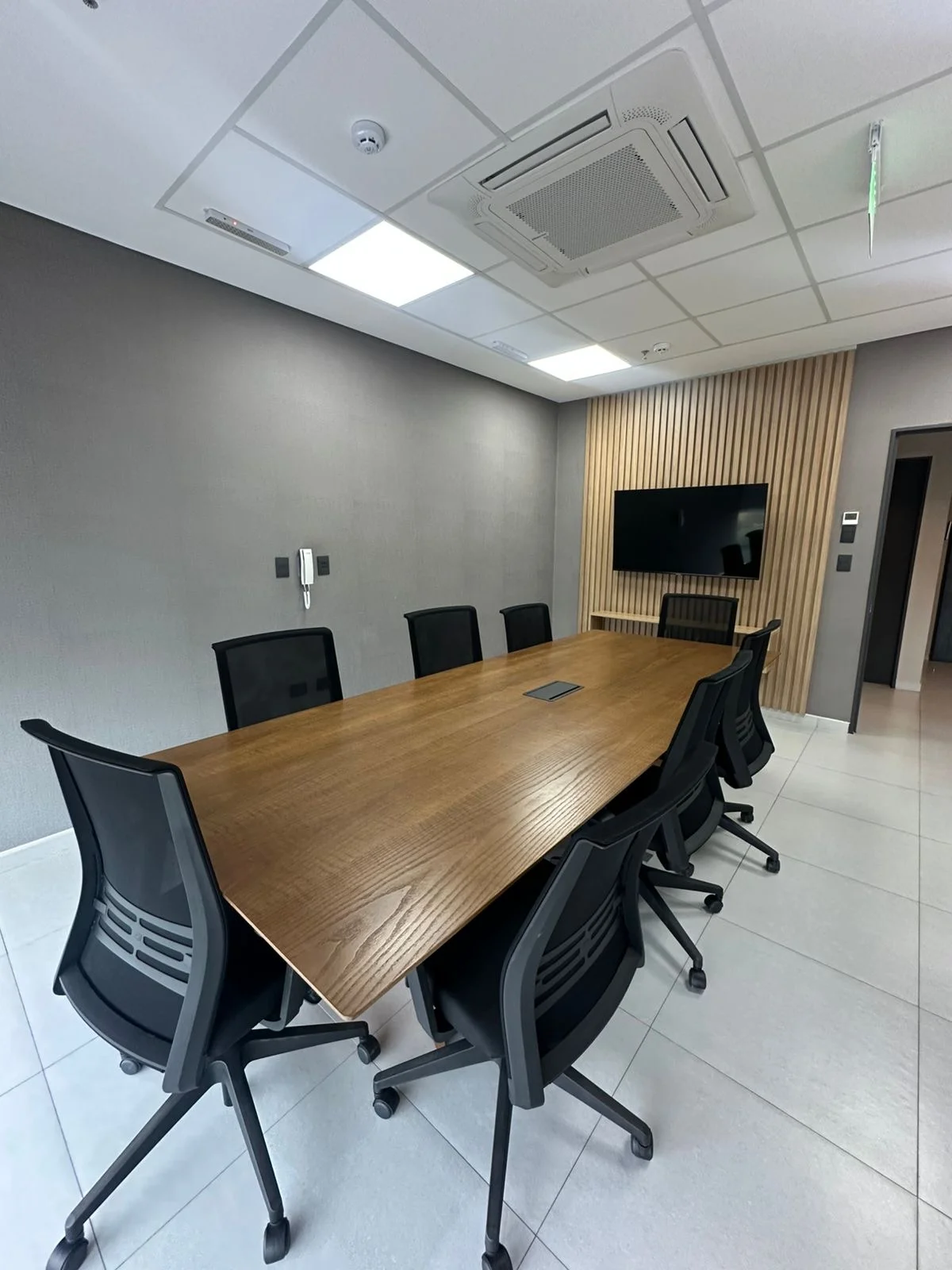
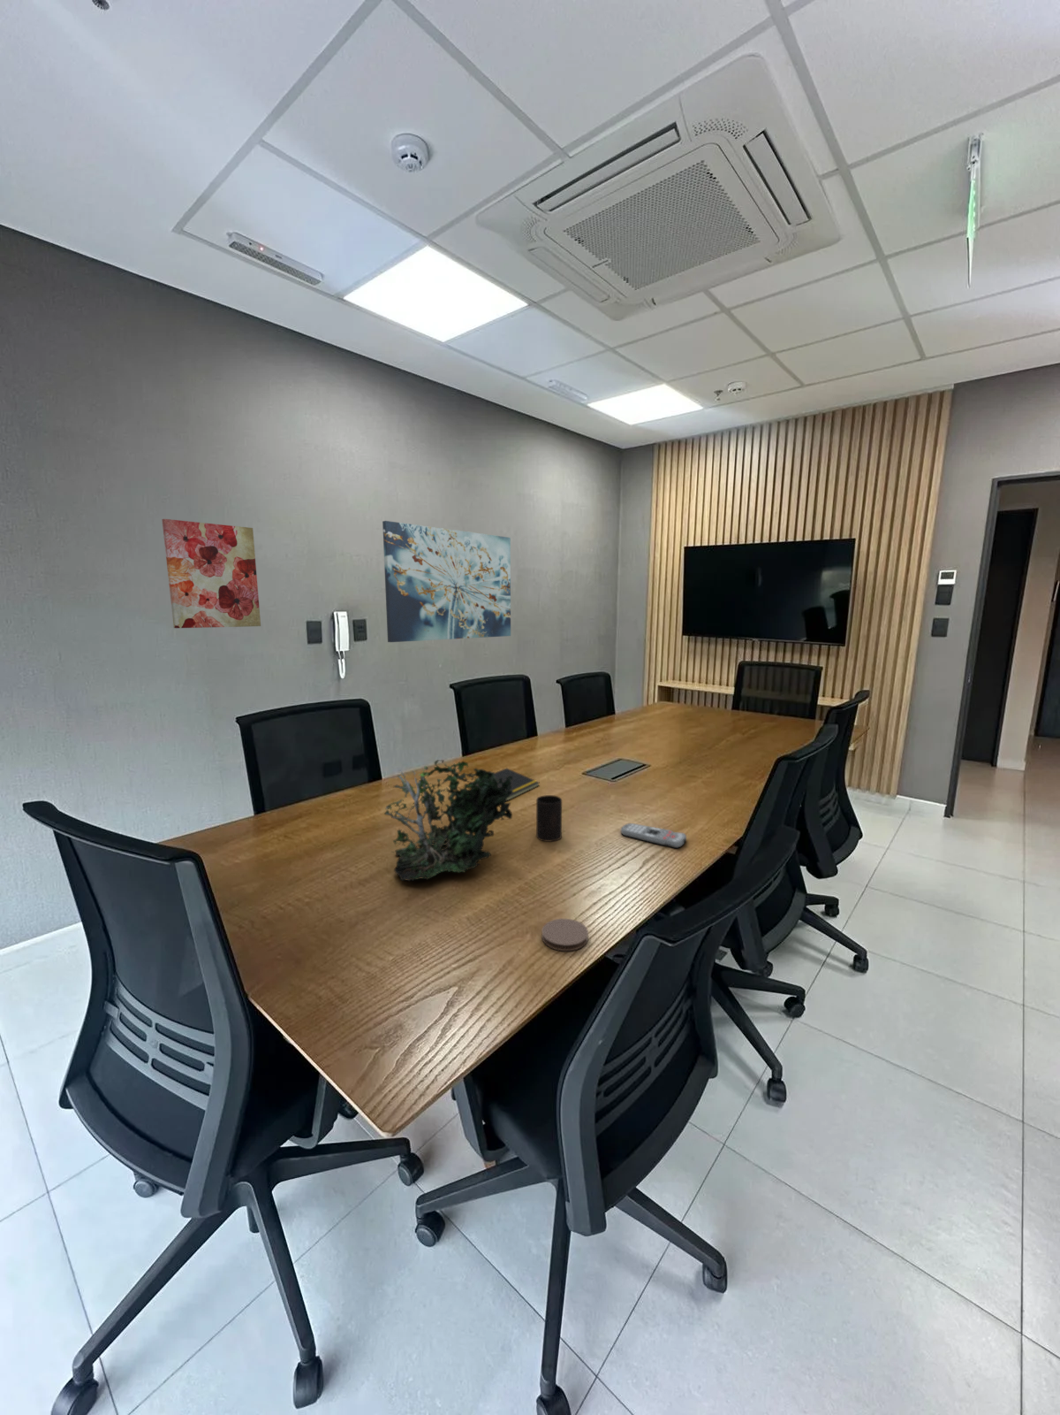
+ wall art [160,518,262,628]
+ remote control [620,822,687,849]
+ coaster [541,918,589,952]
+ notepad [471,768,540,802]
+ plant [383,759,513,881]
+ wall art [382,520,511,643]
+ cup [536,794,562,842]
